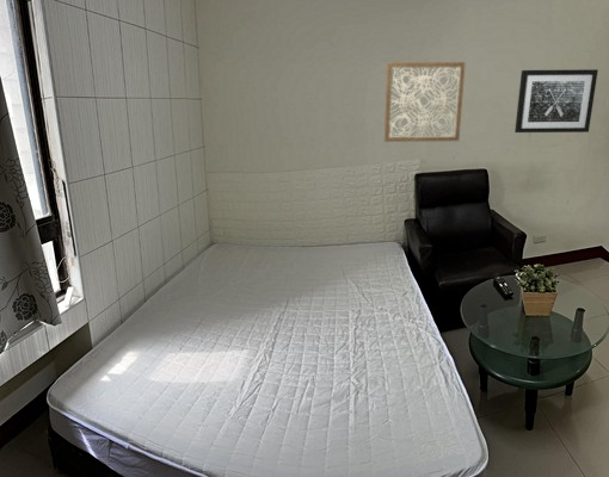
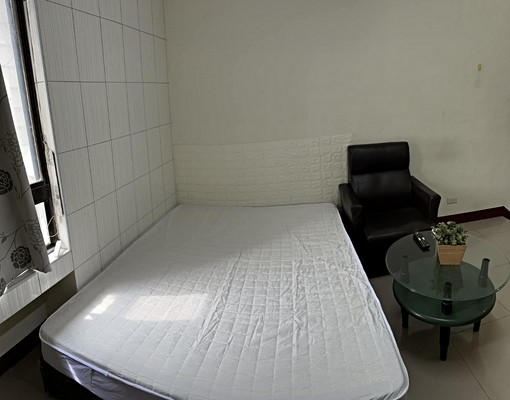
- wall art [383,61,467,143]
- wall art [513,68,599,134]
